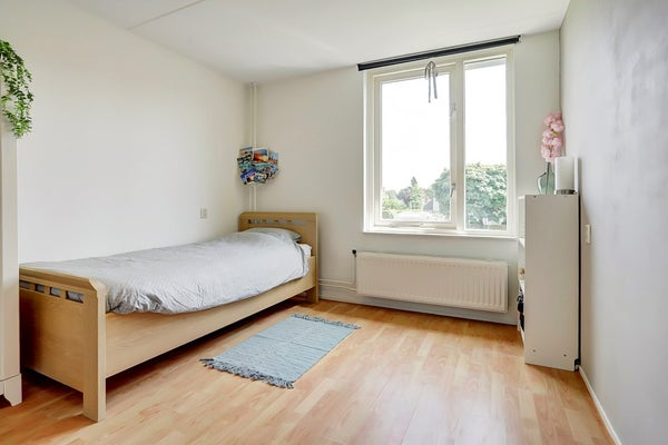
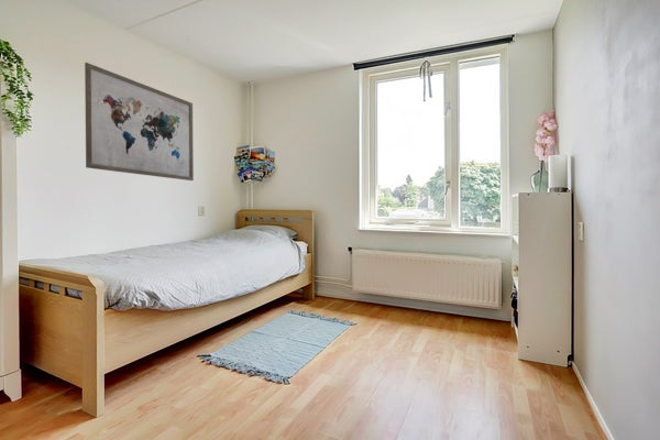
+ wall art [84,62,195,182]
